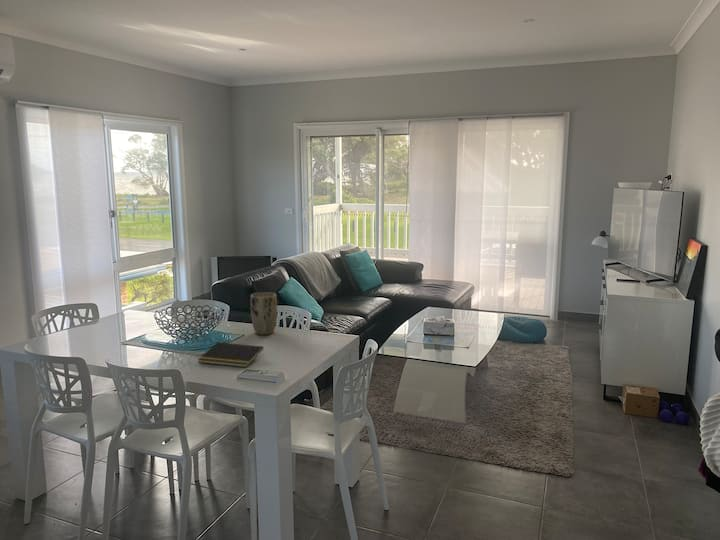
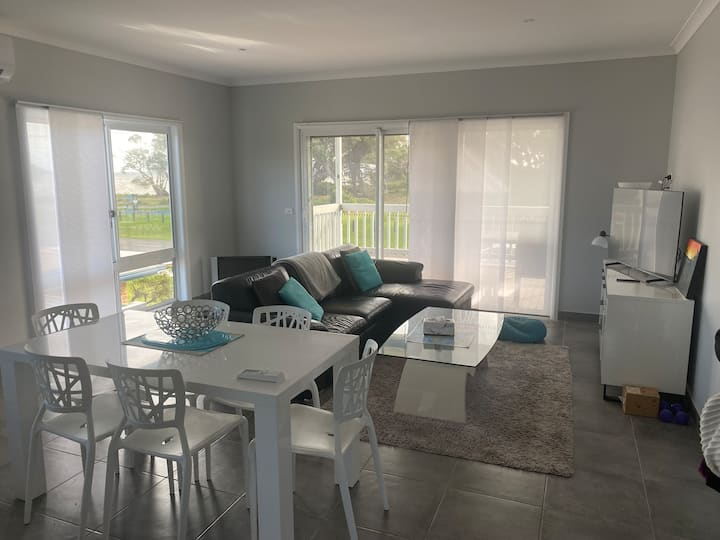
- notepad [197,341,265,368]
- plant pot [250,291,278,336]
